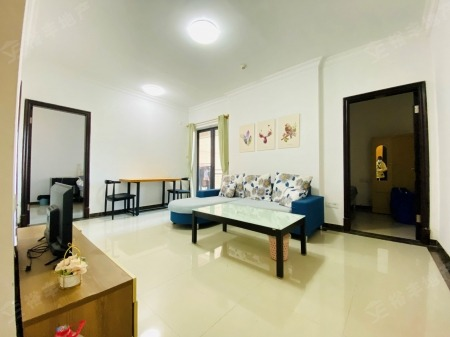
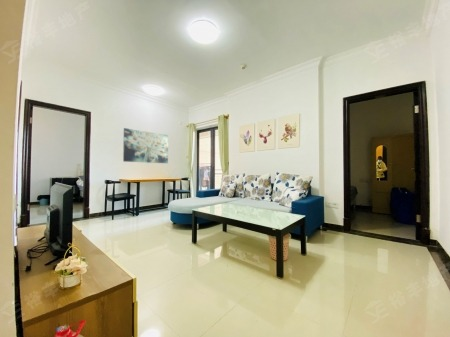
+ wall art [122,127,169,164]
